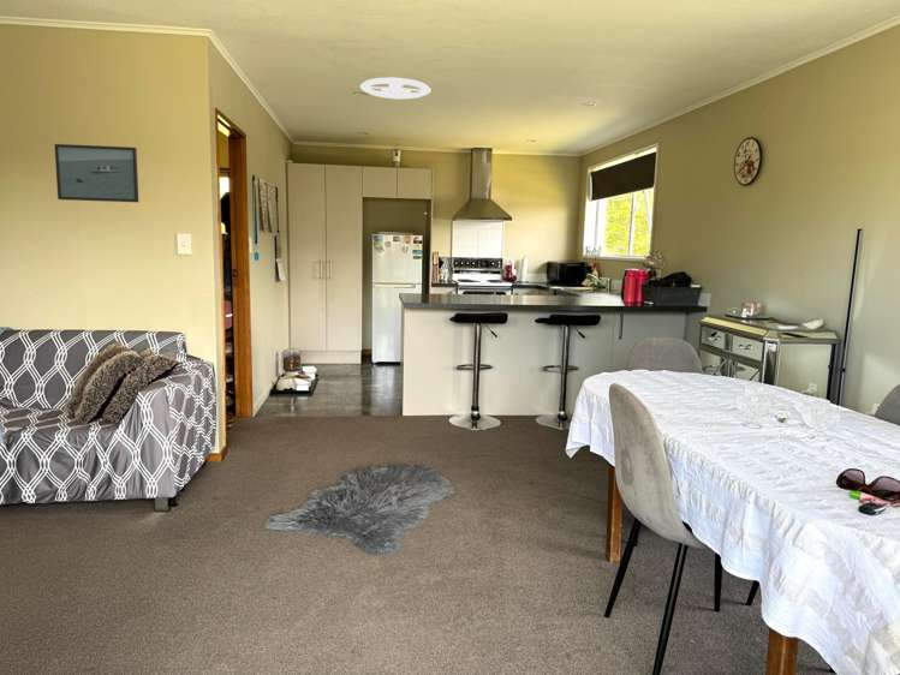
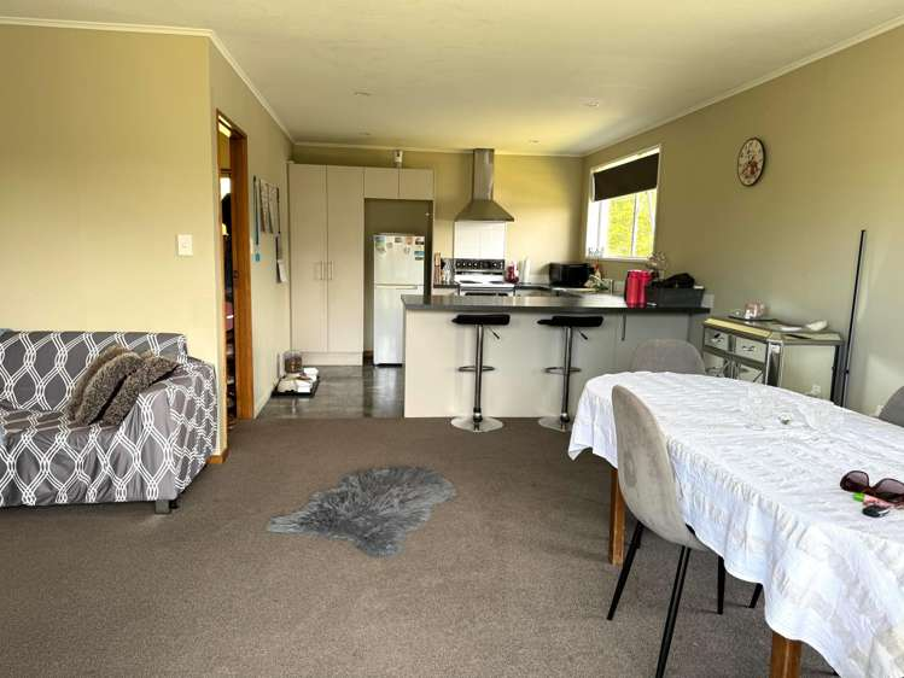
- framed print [53,143,139,203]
- ceiling light [359,77,433,100]
